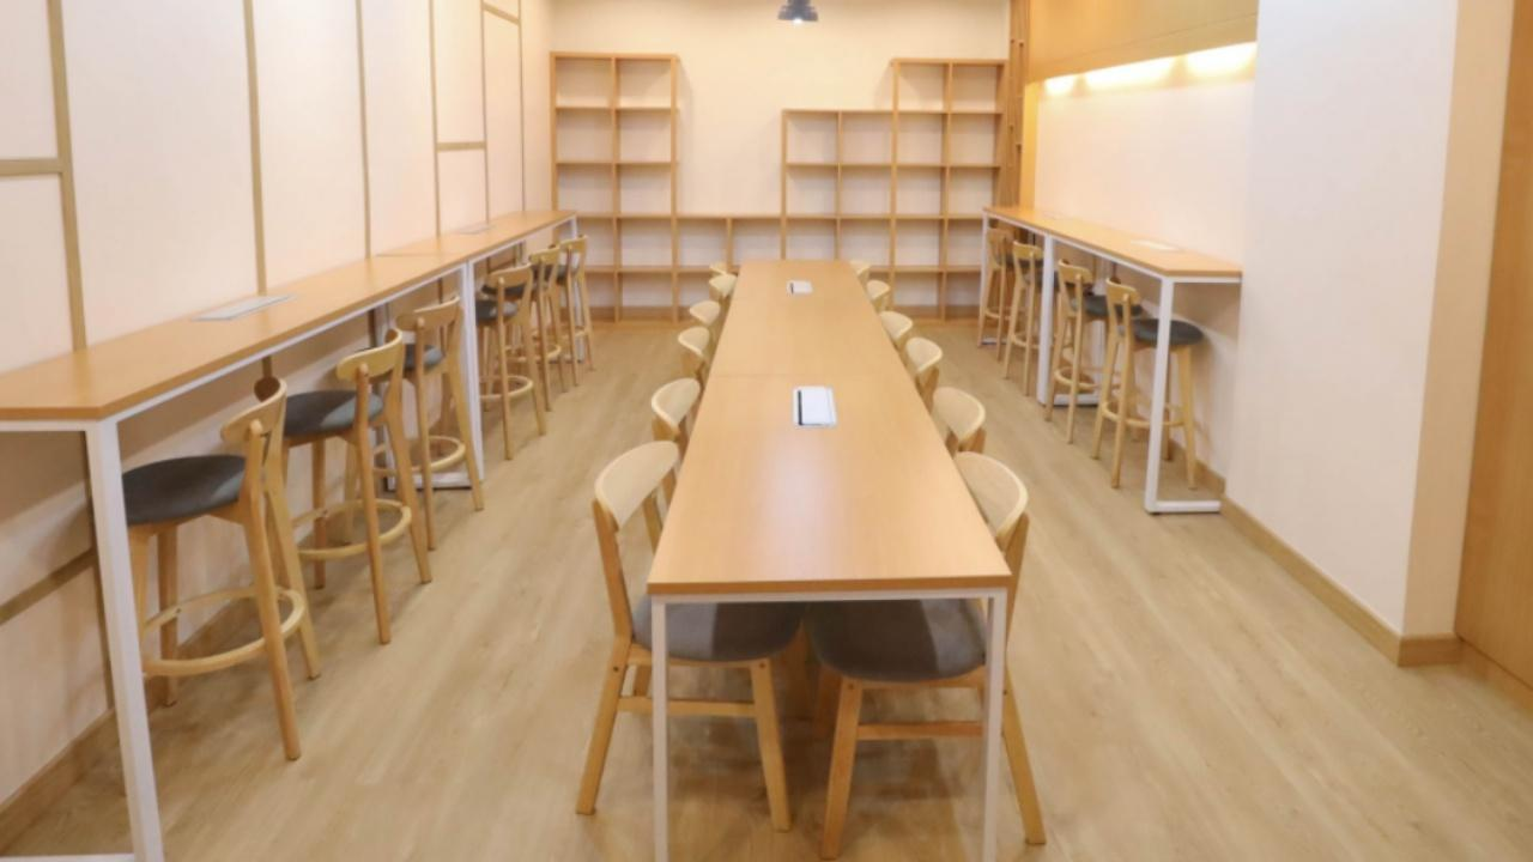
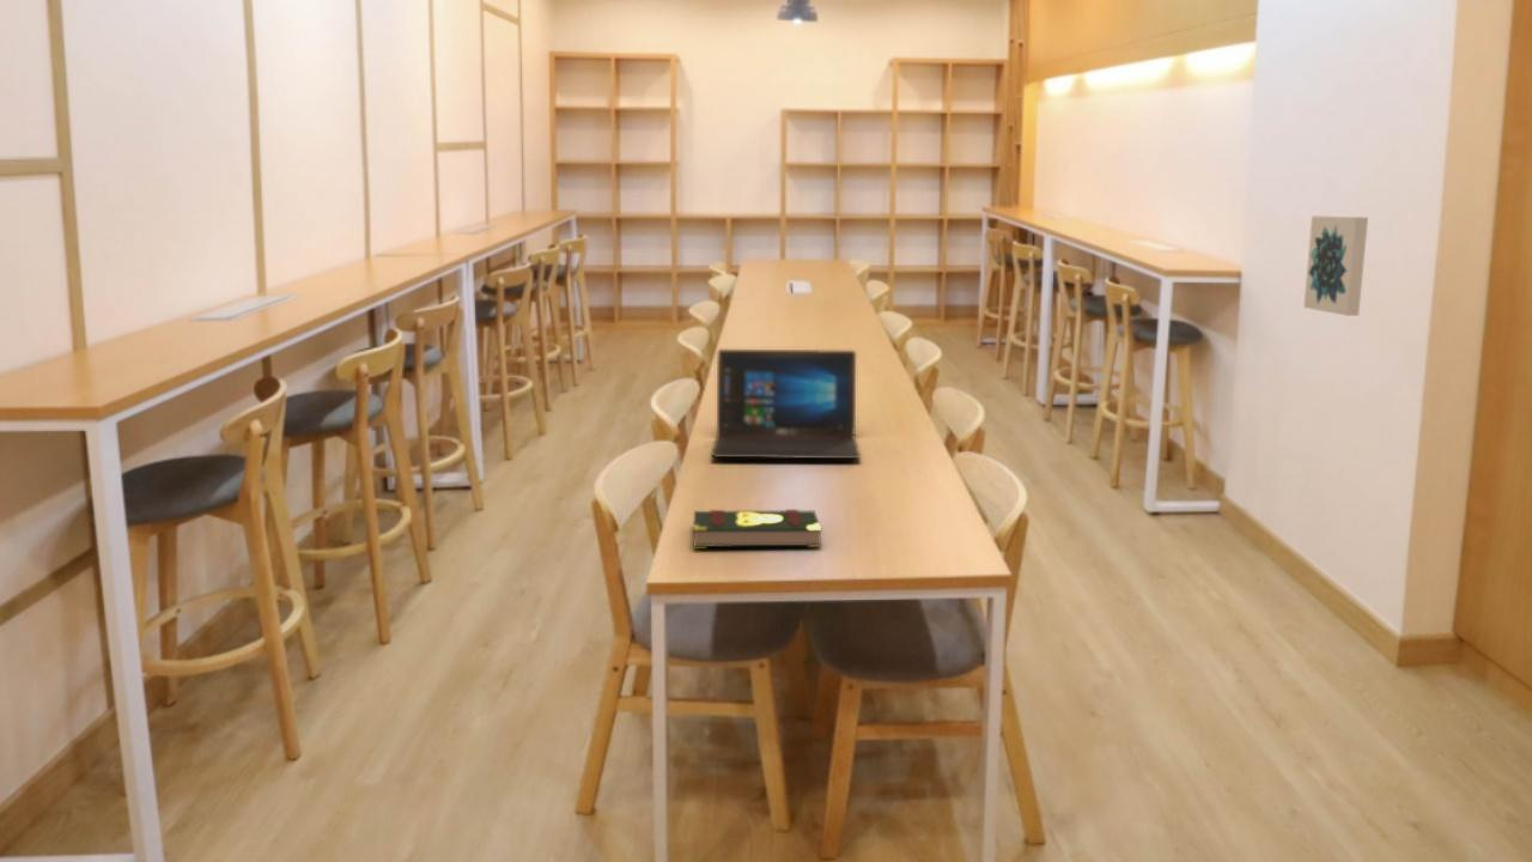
+ wall art [1302,216,1369,317]
+ laptop [710,348,862,460]
+ book [692,509,822,548]
